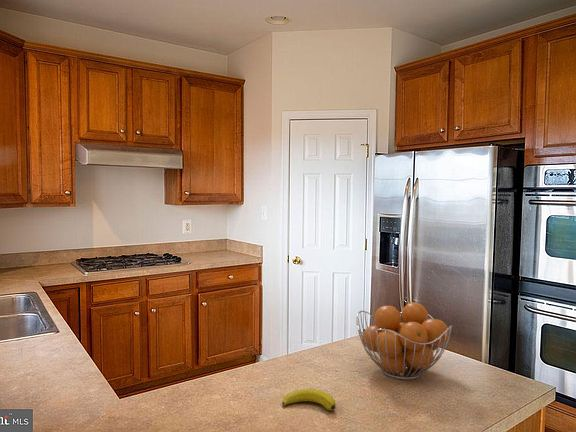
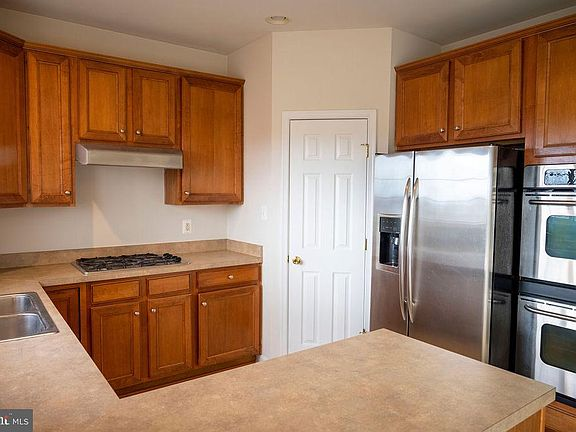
- banana [281,388,337,411]
- fruit basket [355,301,453,381]
